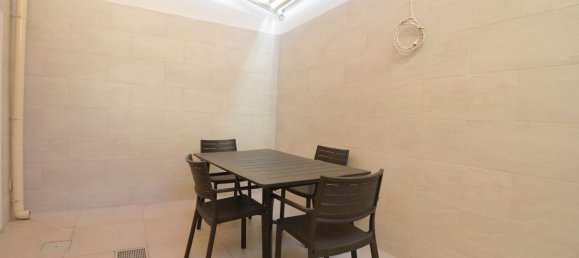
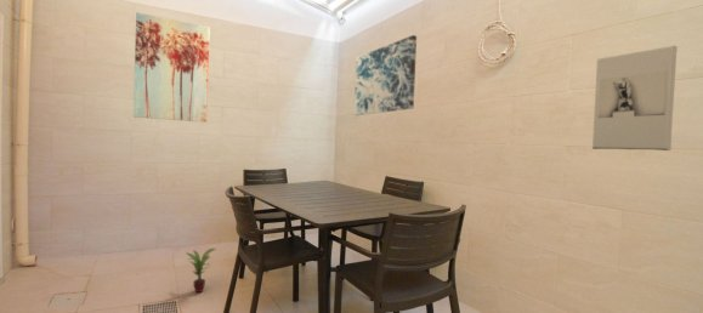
+ wall art [132,11,211,124]
+ potted plant [185,247,216,294]
+ wall sculpture [591,45,679,152]
+ wall art [353,34,418,116]
